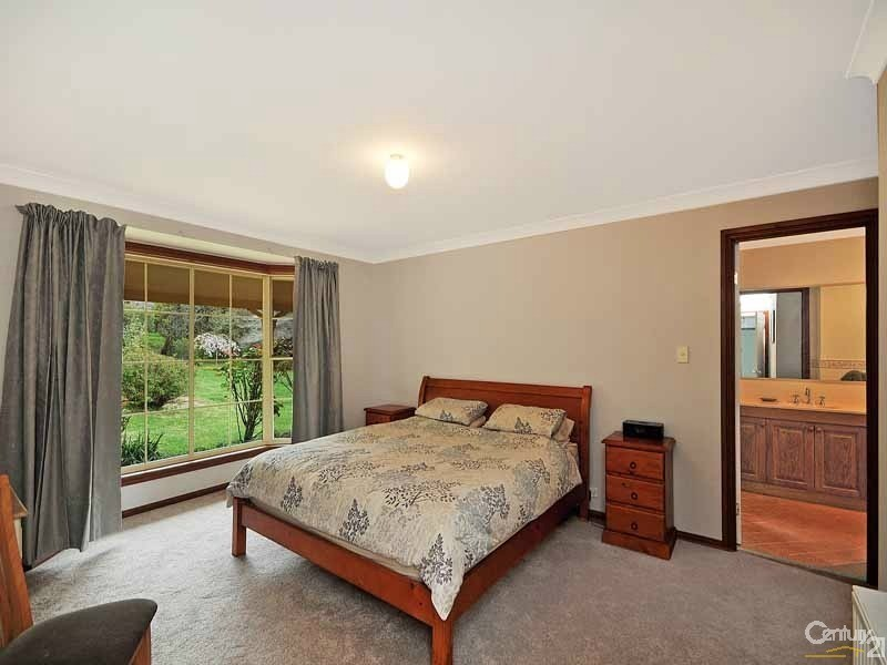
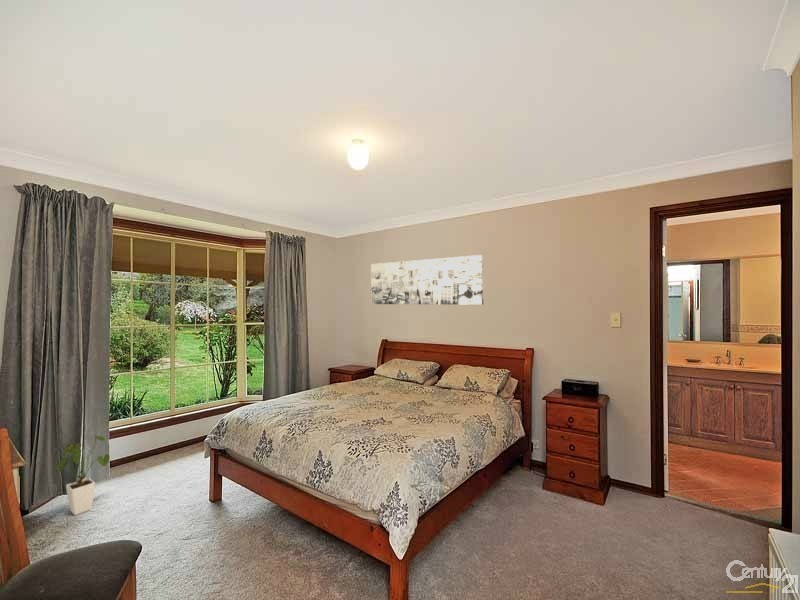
+ house plant [53,434,111,516]
+ wall art [370,254,484,306]
